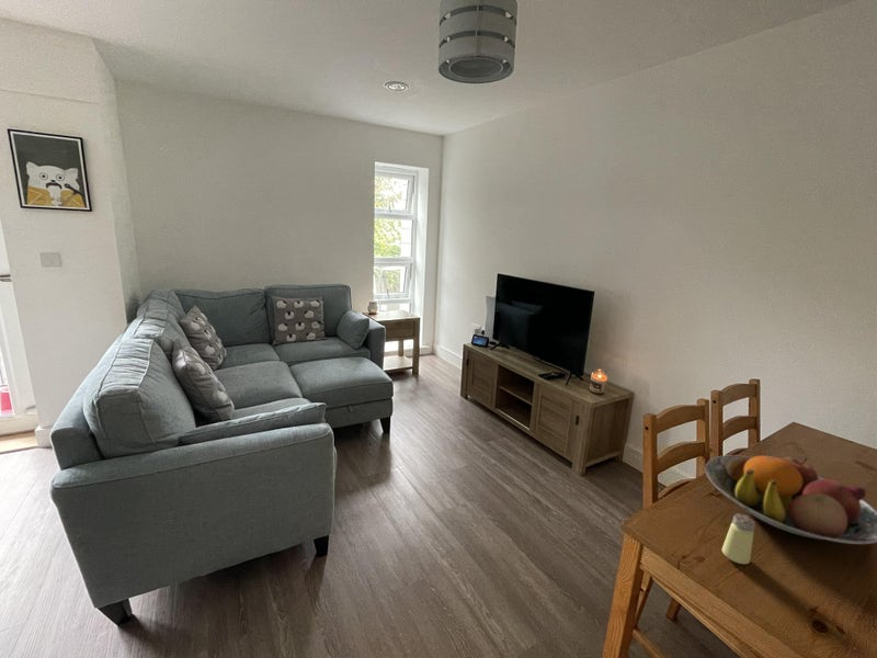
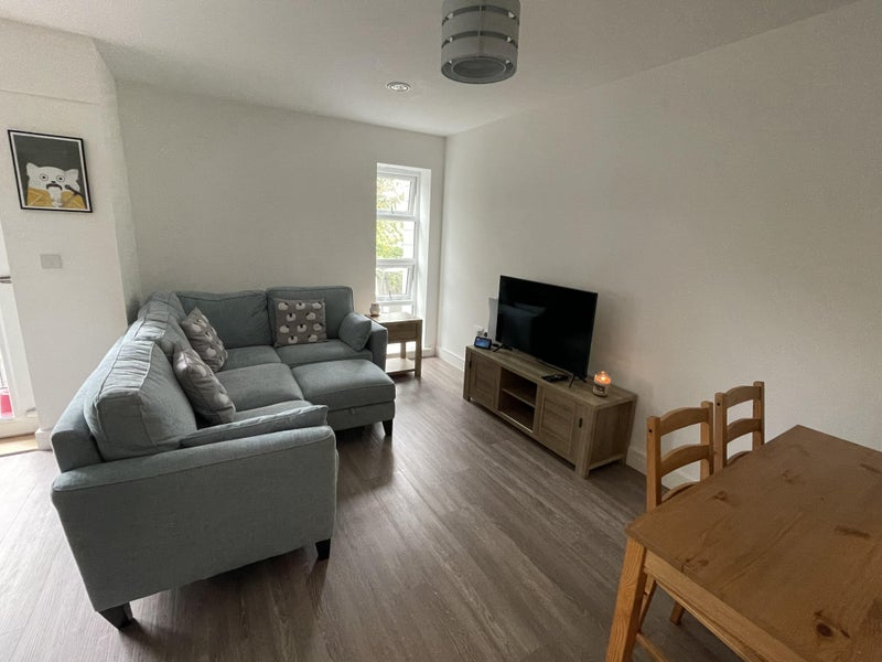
- fruit bowl [704,454,877,545]
- saltshaker [721,512,756,565]
